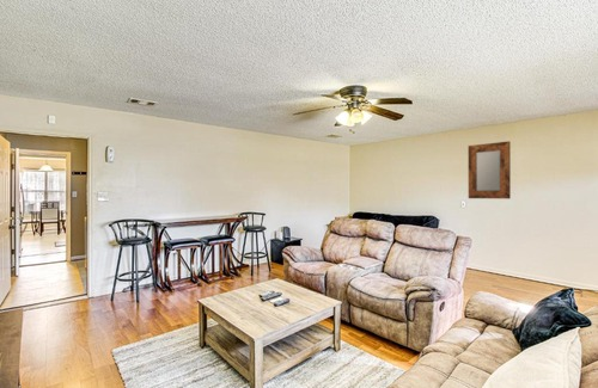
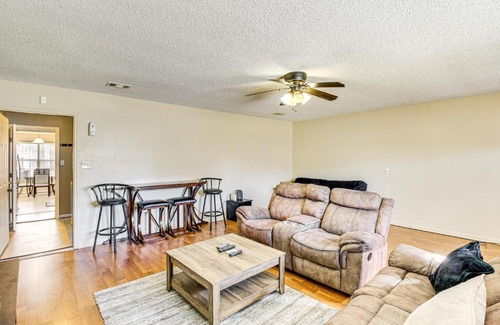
- home mirror [468,140,512,199]
